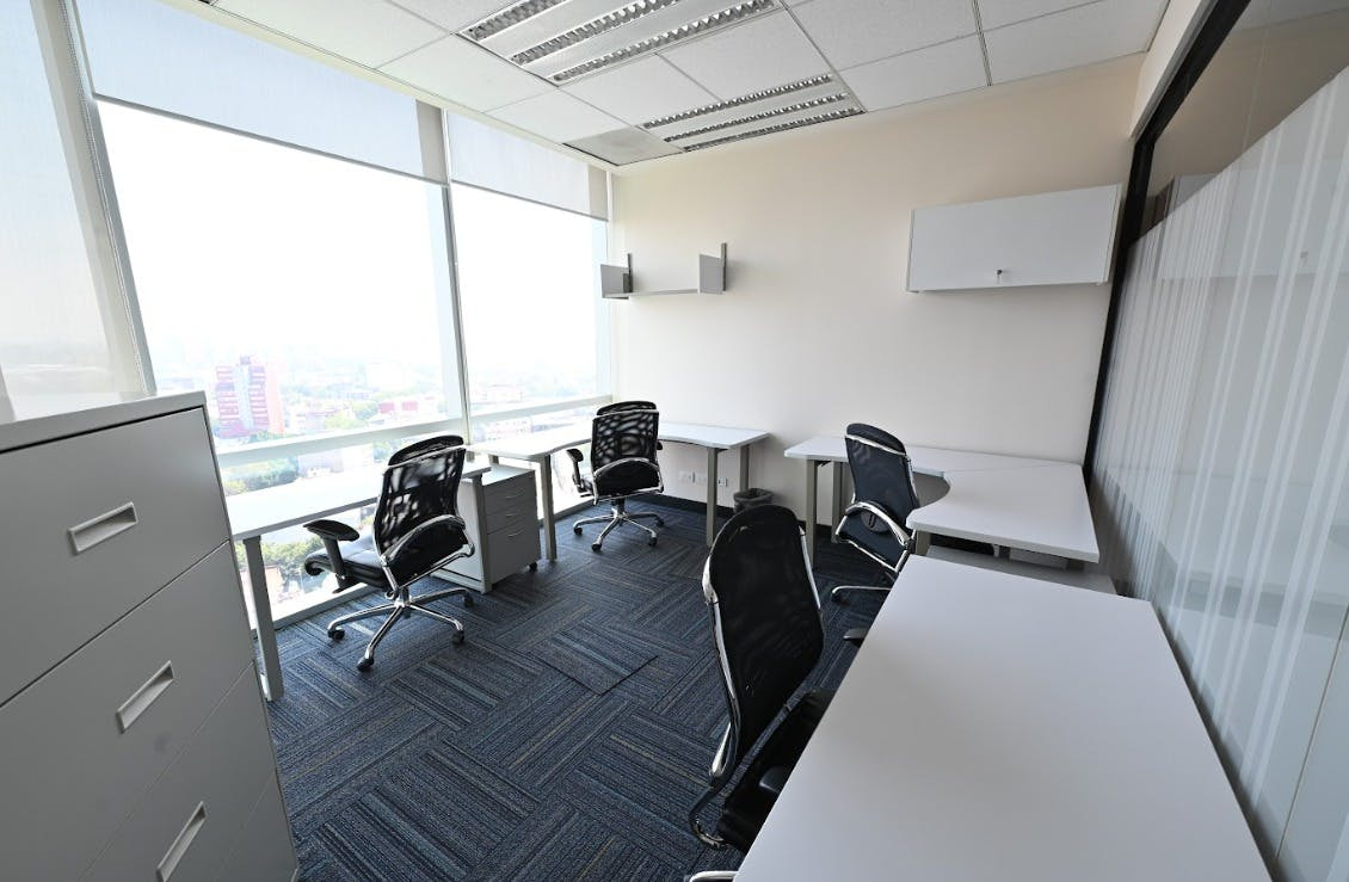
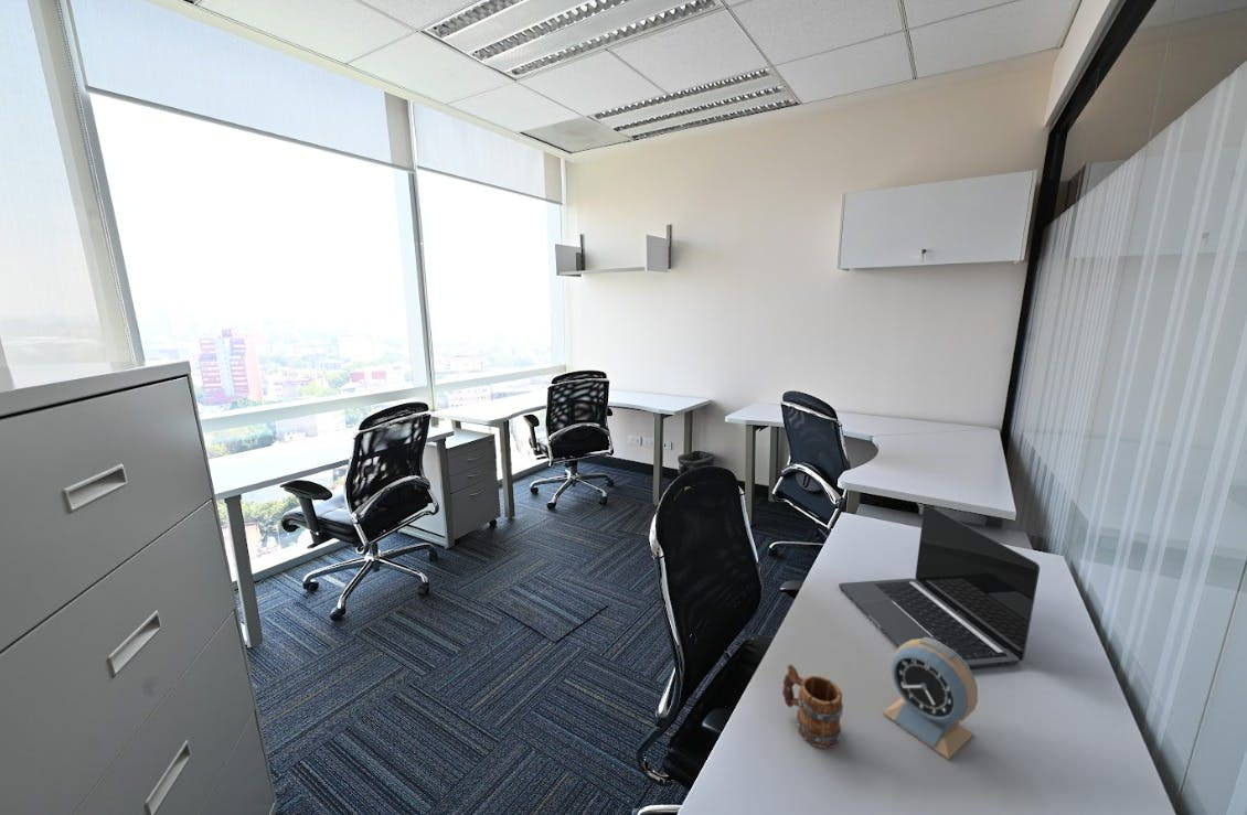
+ alarm clock [882,637,979,760]
+ laptop [838,504,1041,668]
+ mug [781,663,844,749]
